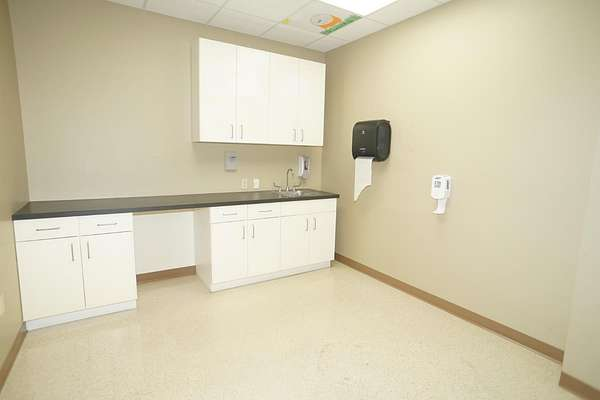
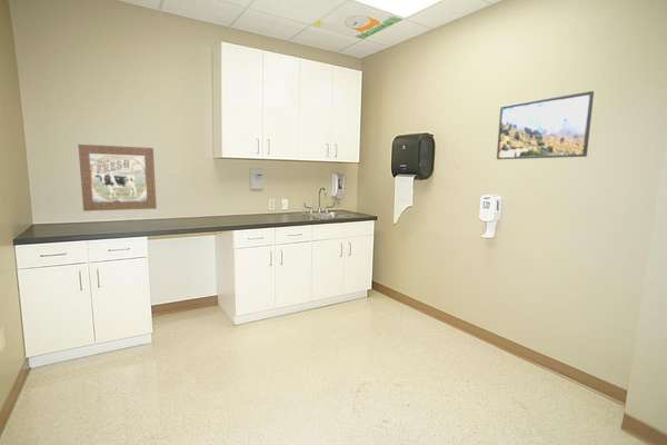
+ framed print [496,90,595,160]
+ wall art [77,144,158,212]
